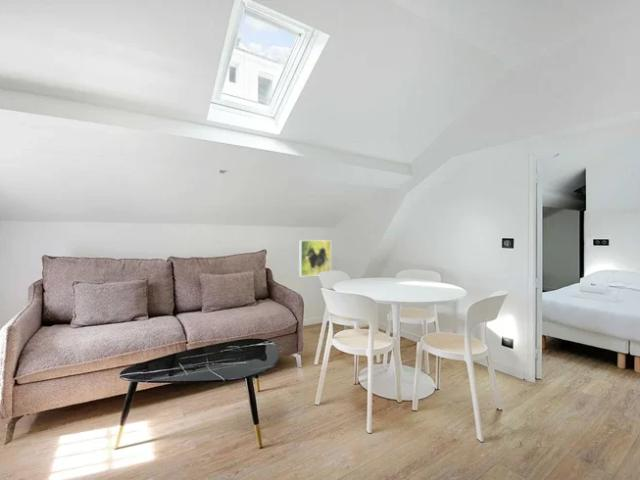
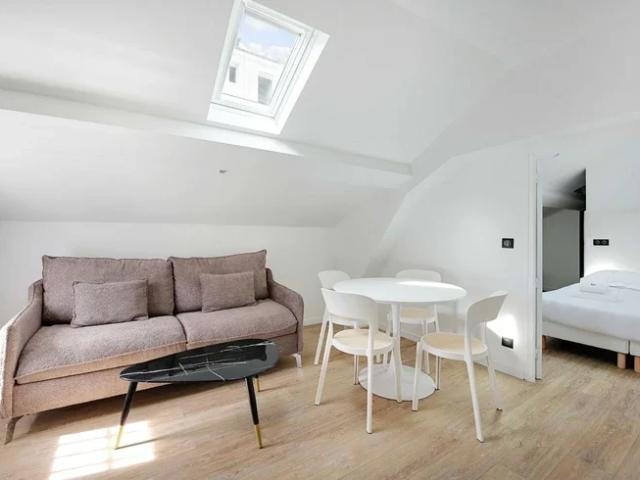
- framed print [298,239,332,277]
